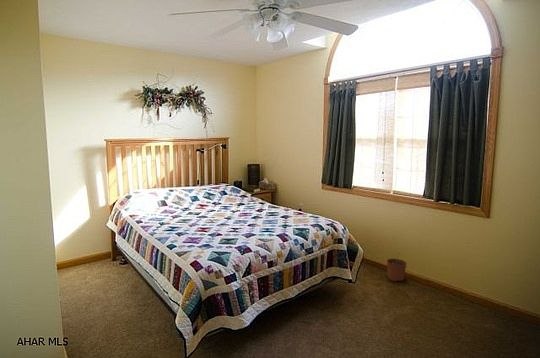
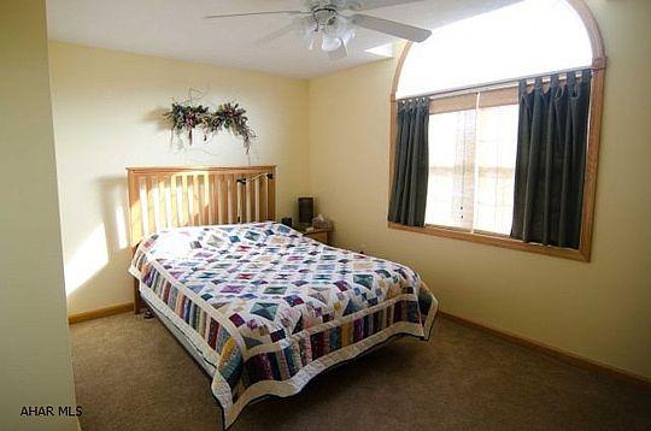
- plant pot [386,252,408,282]
